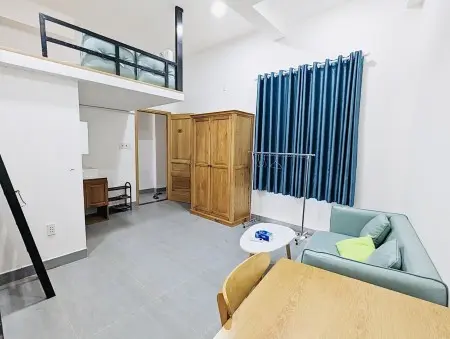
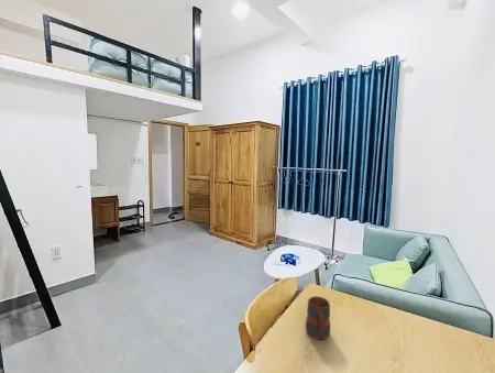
+ mug [305,295,331,340]
